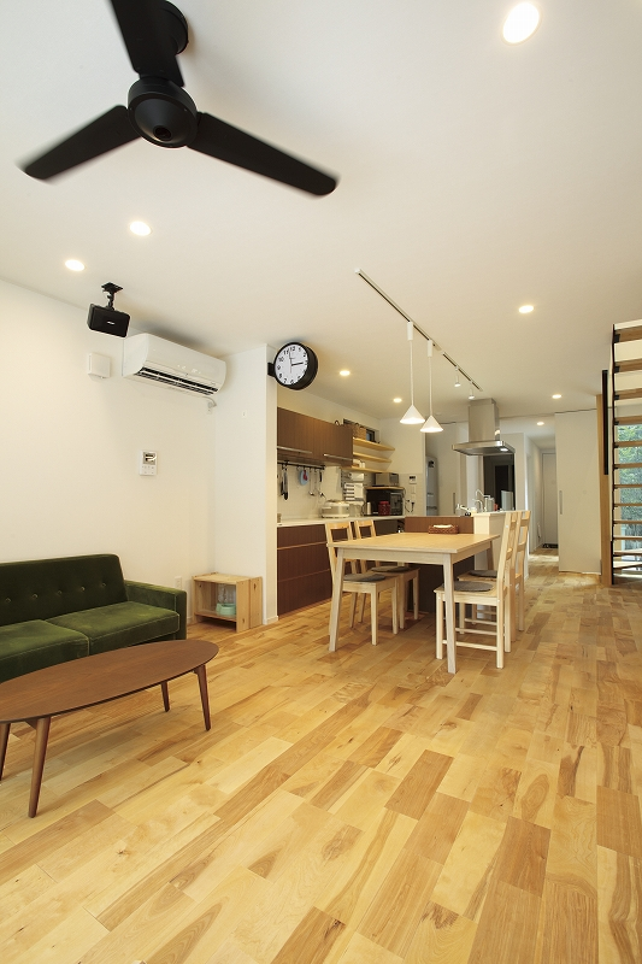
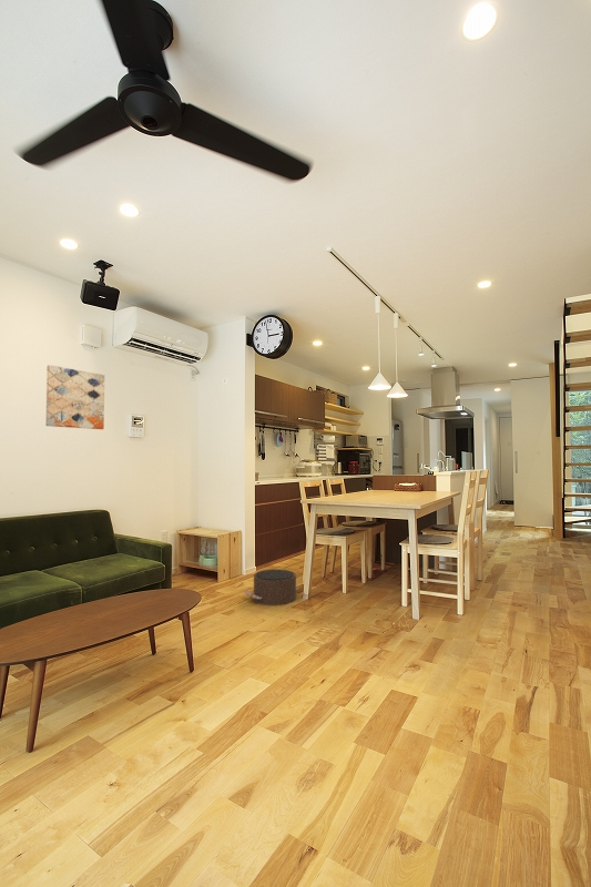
+ wall art [44,364,105,430]
+ pouf [243,568,300,606]
